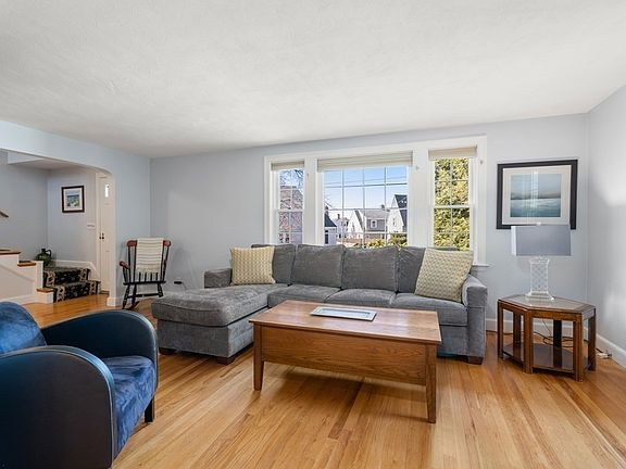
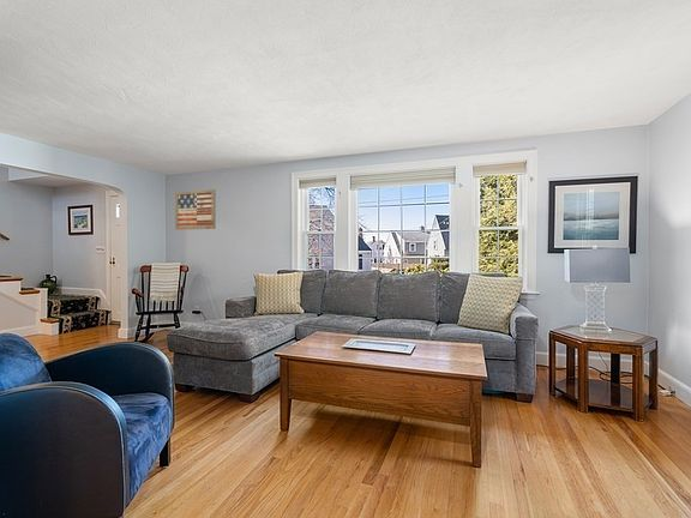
+ wall art [174,188,217,231]
